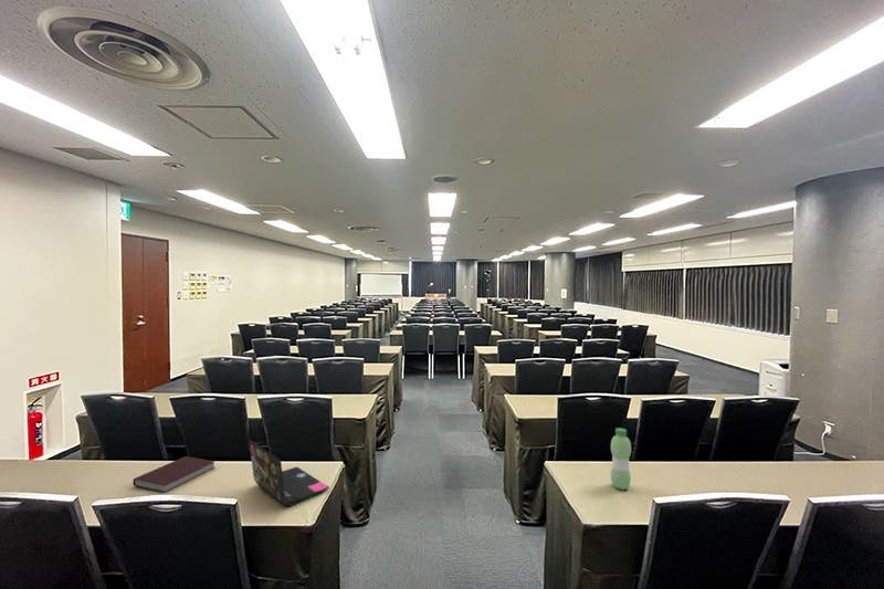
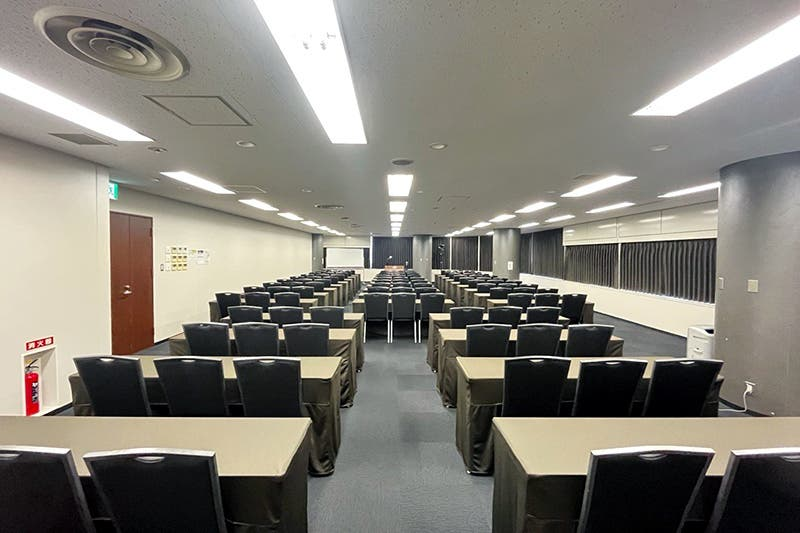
- laptop [249,440,330,507]
- water bottle [610,427,632,491]
- notebook [133,455,215,494]
